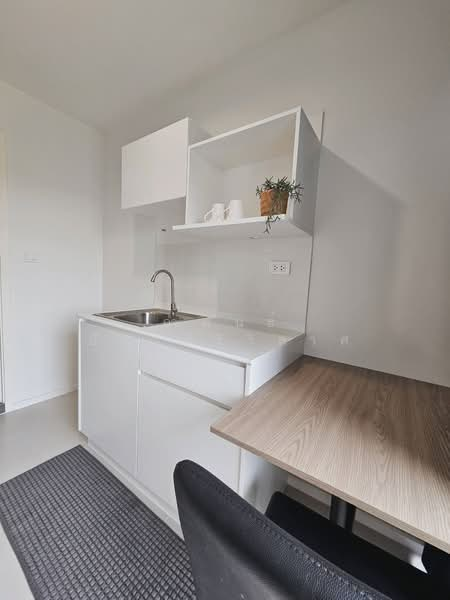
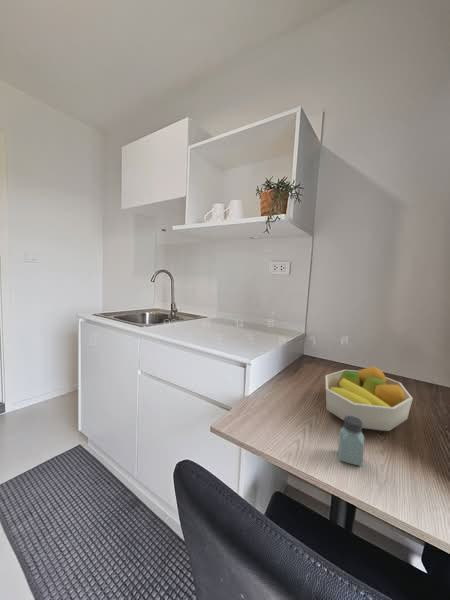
+ fruit bowl [324,365,414,432]
+ saltshaker [337,416,365,467]
